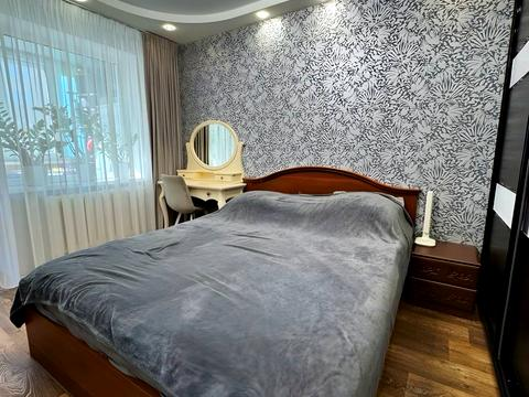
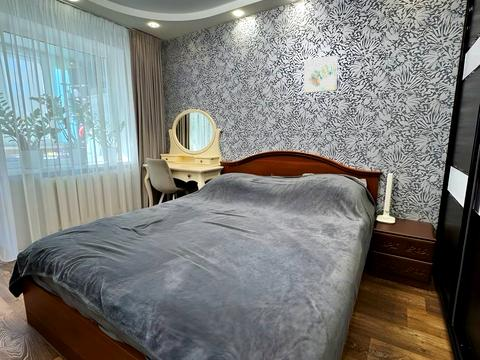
+ wall art [302,54,339,94]
